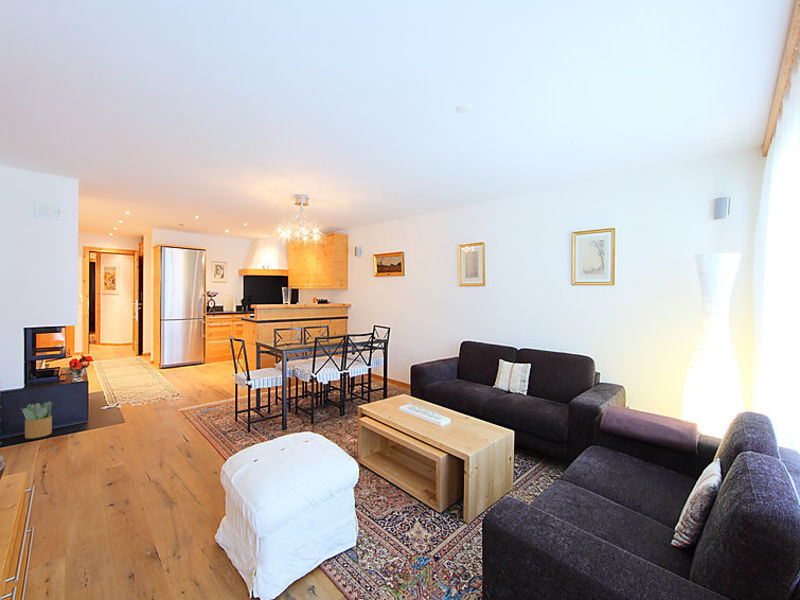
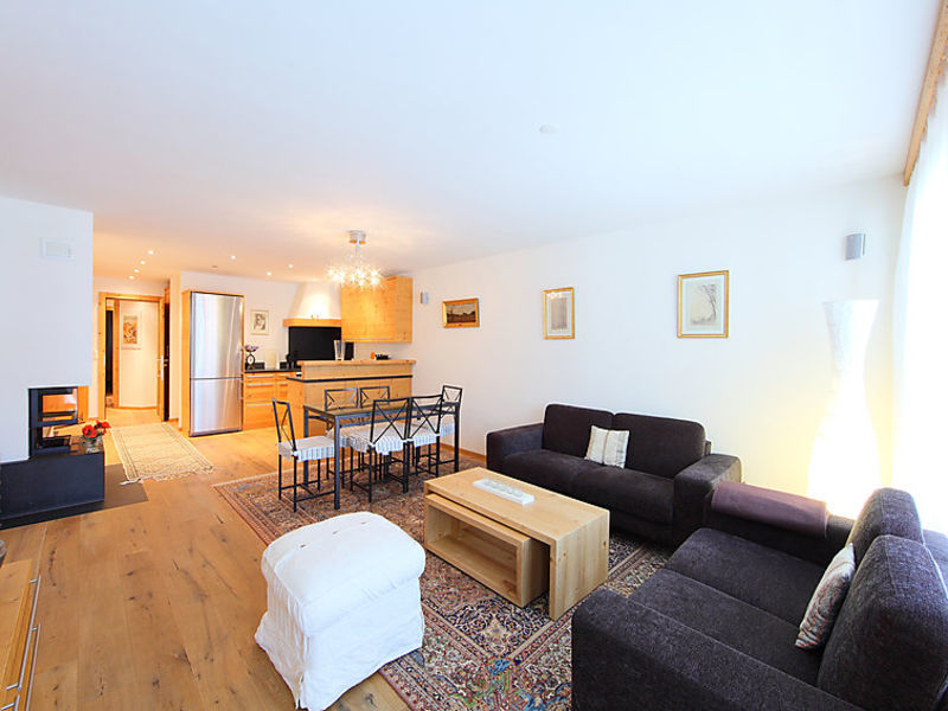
- potted plant [21,400,53,439]
